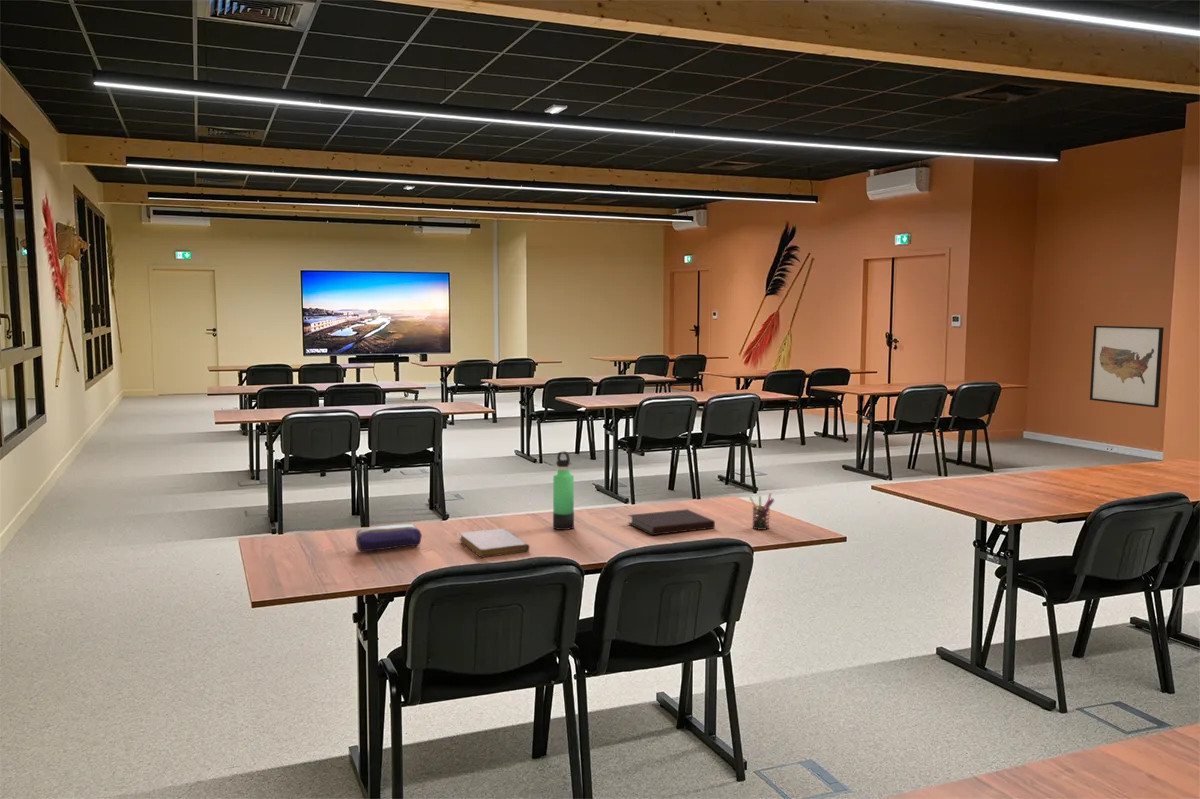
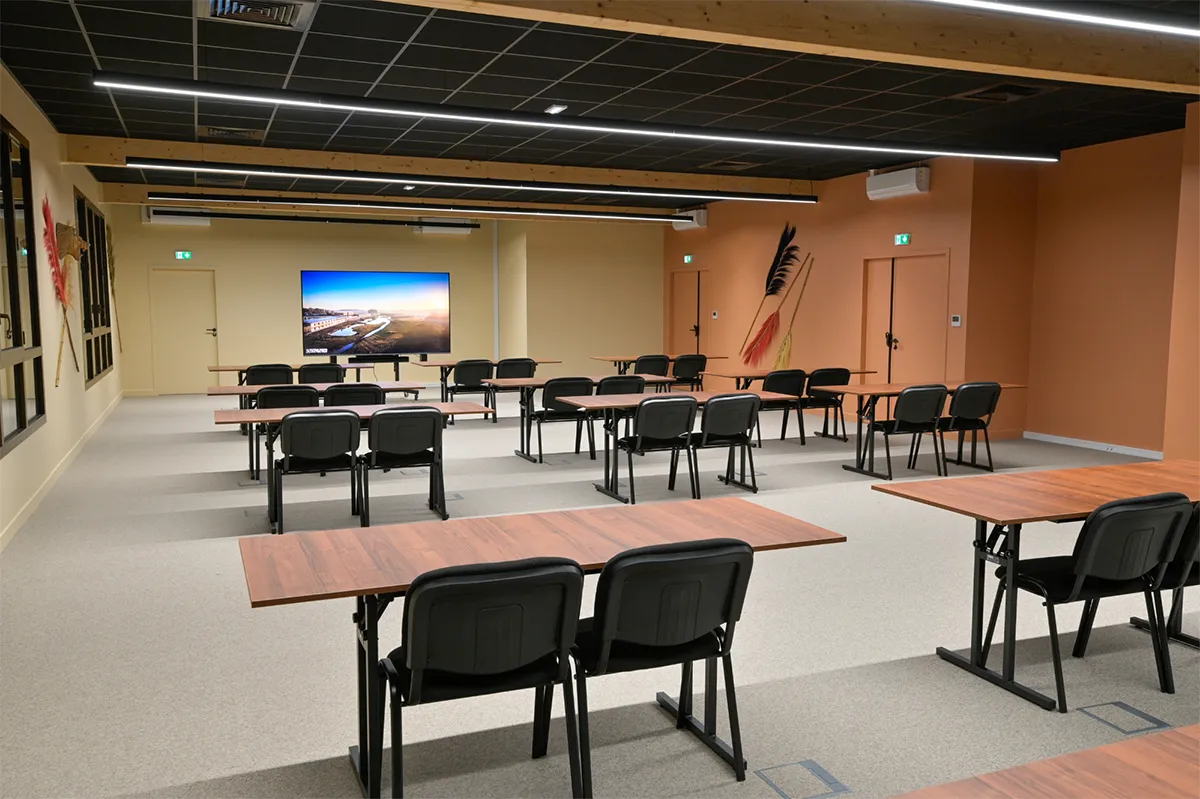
- wall art [1089,325,1165,409]
- notebook [459,528,530,559]
- pencil case [355,523,423,552]
- thermos bottle [552,450,575,531]
- notebook [627,508,716,536]
- pen holder [748,492,775,531]
